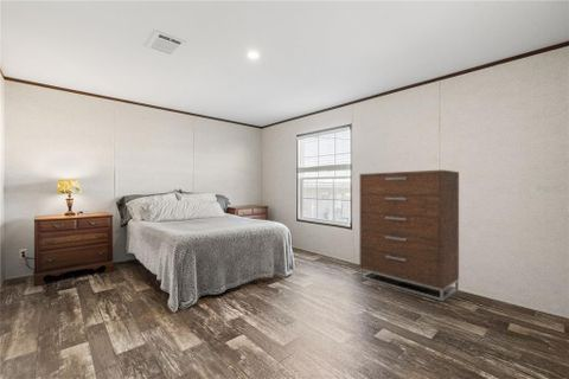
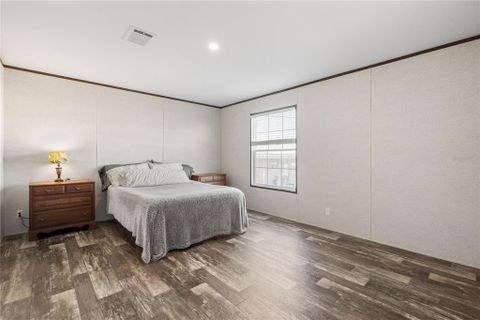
- dresser [359,169,460,302]
